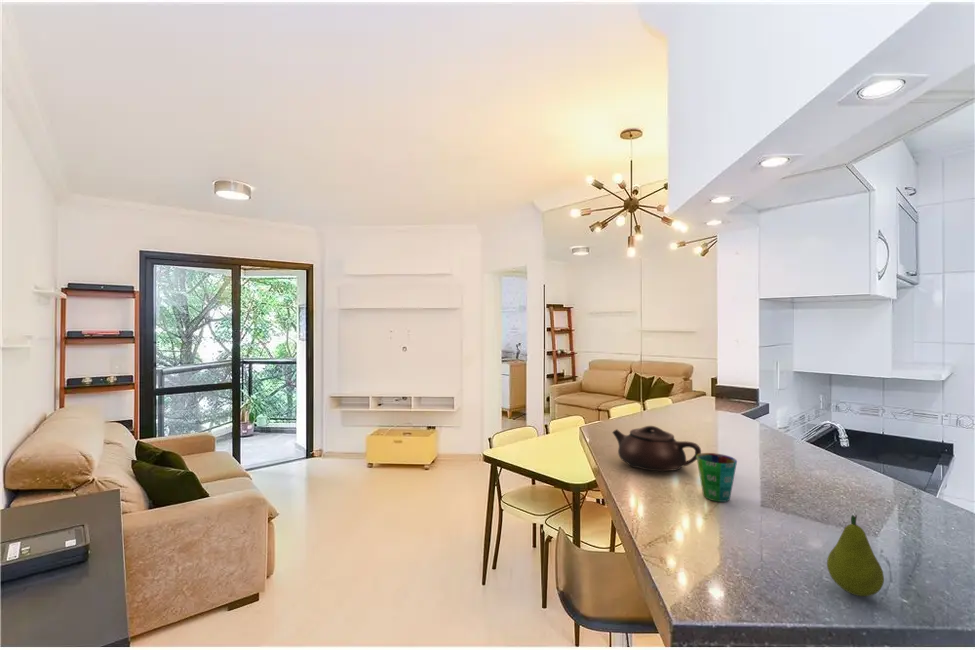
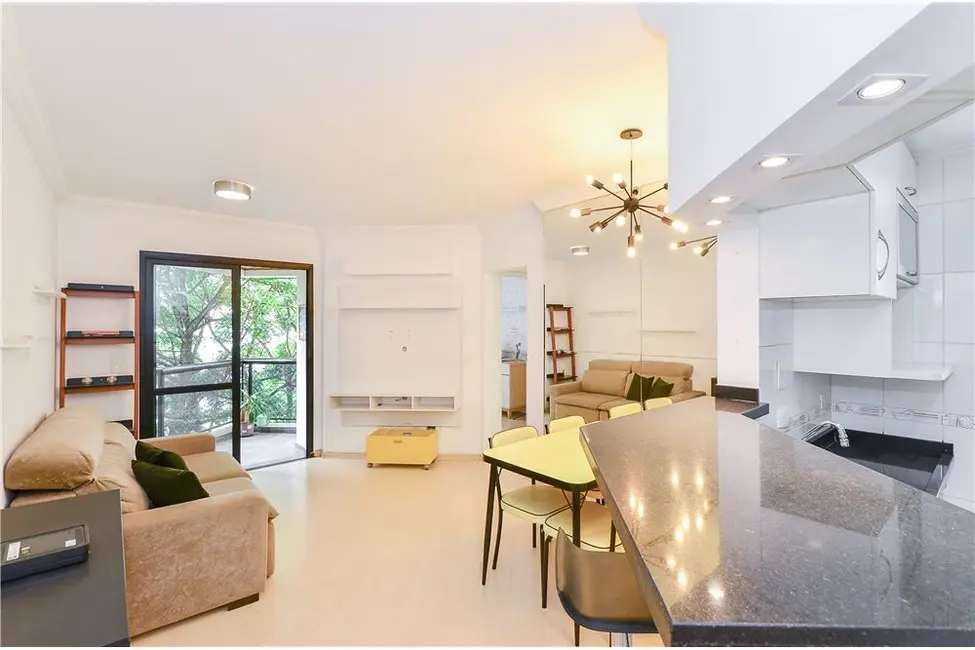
- teapot [611,425,702,472]
- fruit [826,514,885,597]
- cup [696,452,738,503]
